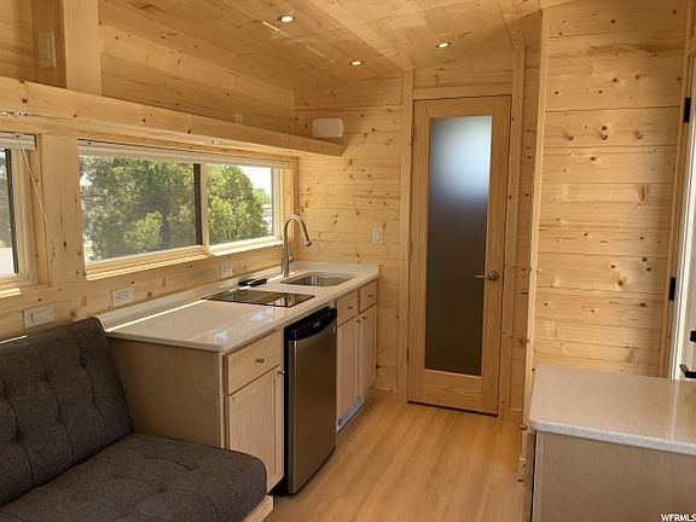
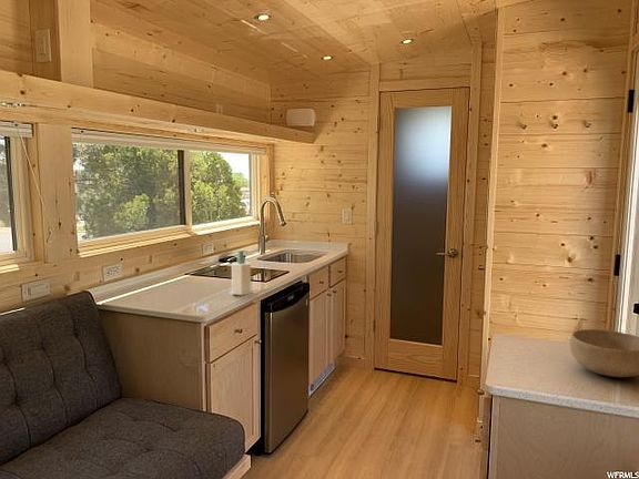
+ soap bottle [231,248,252,296]
+ bowl [569,328,639,378]
